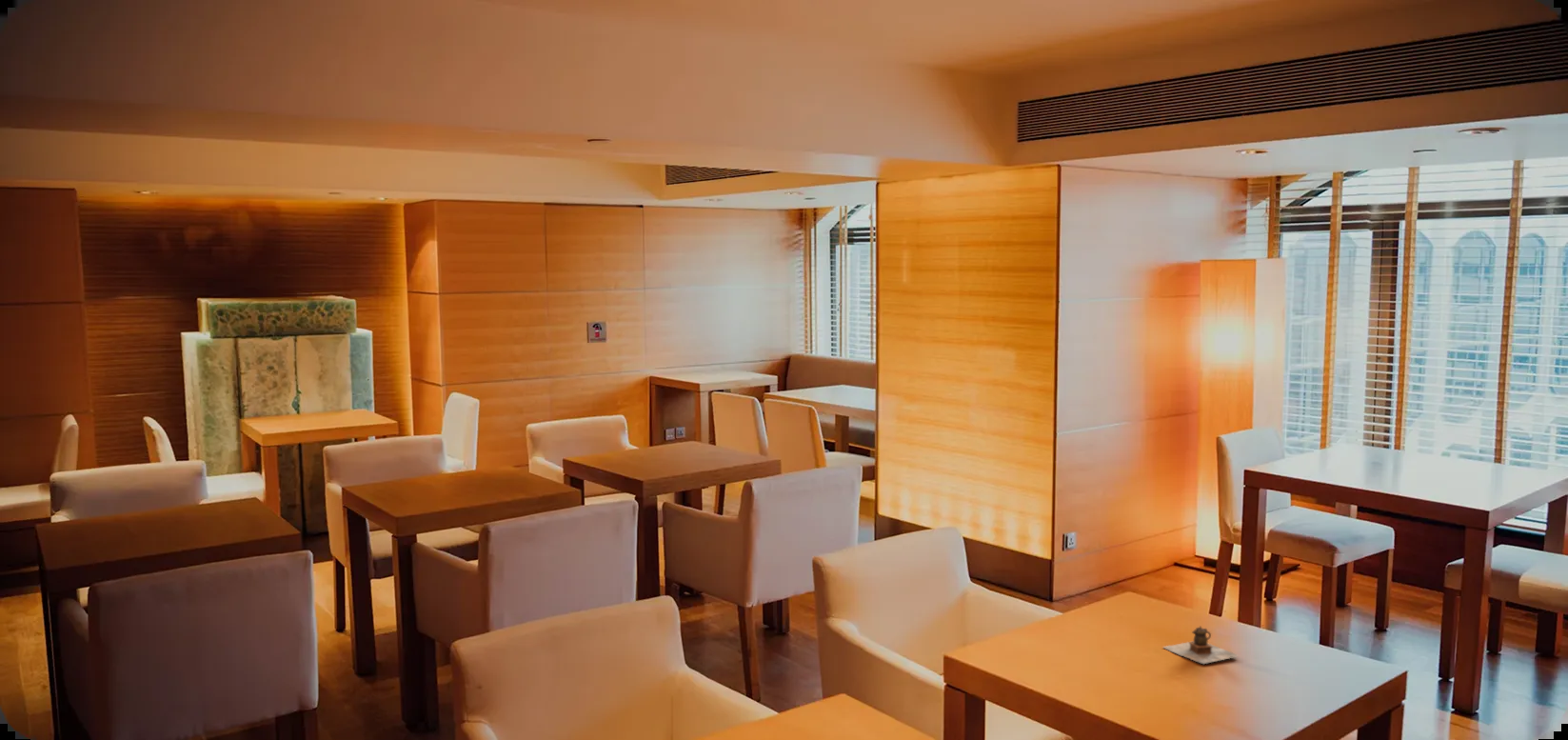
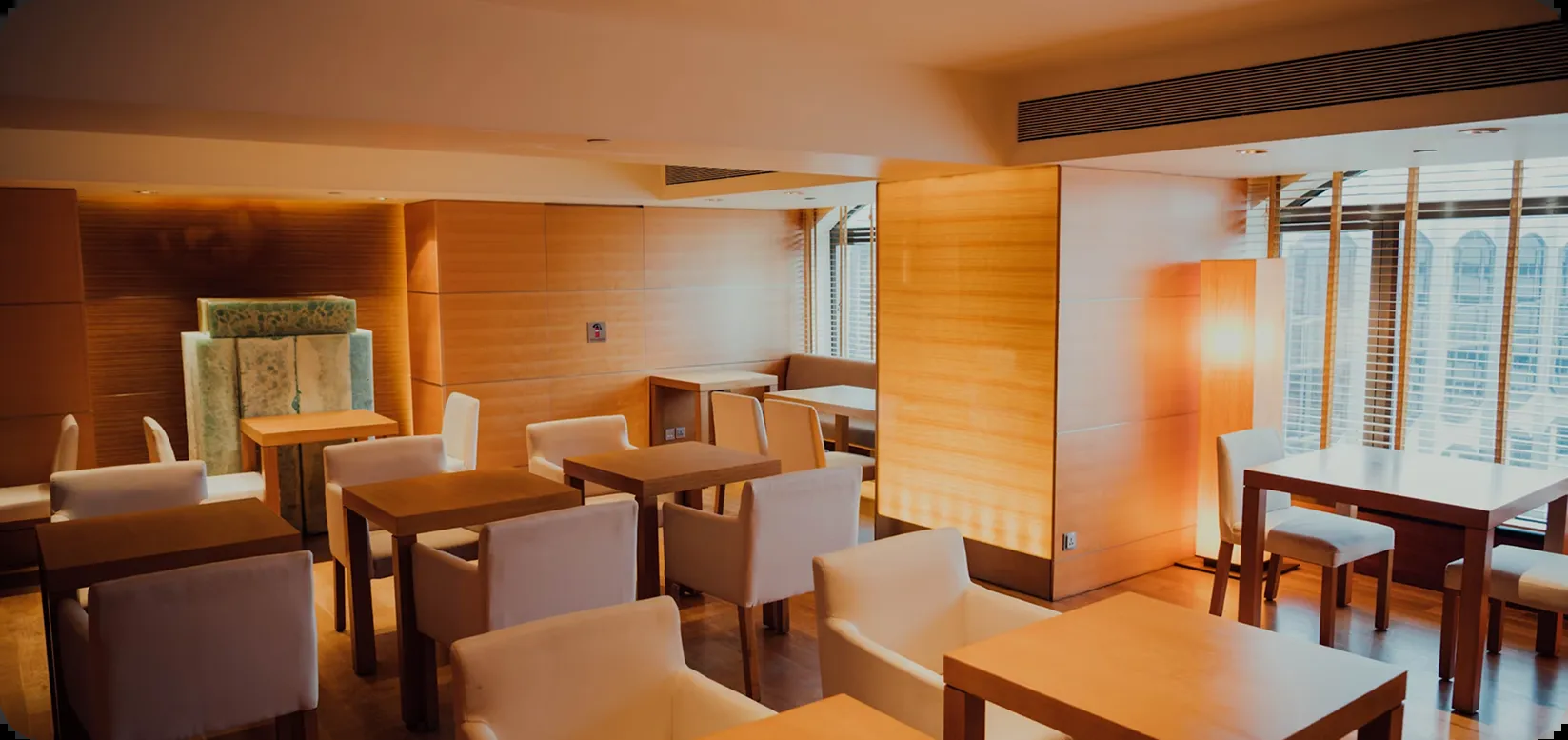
- teapot [1161,626,1240,665]
